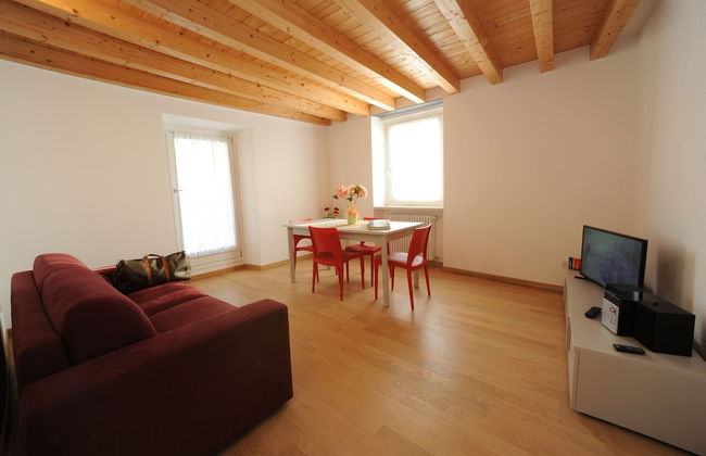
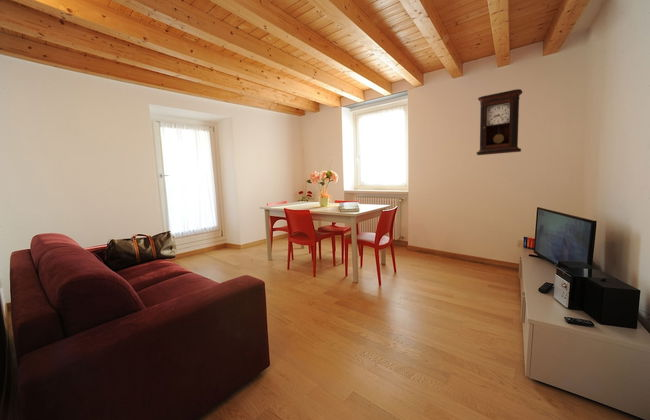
+ pendulum clock [476,88,523,156]
